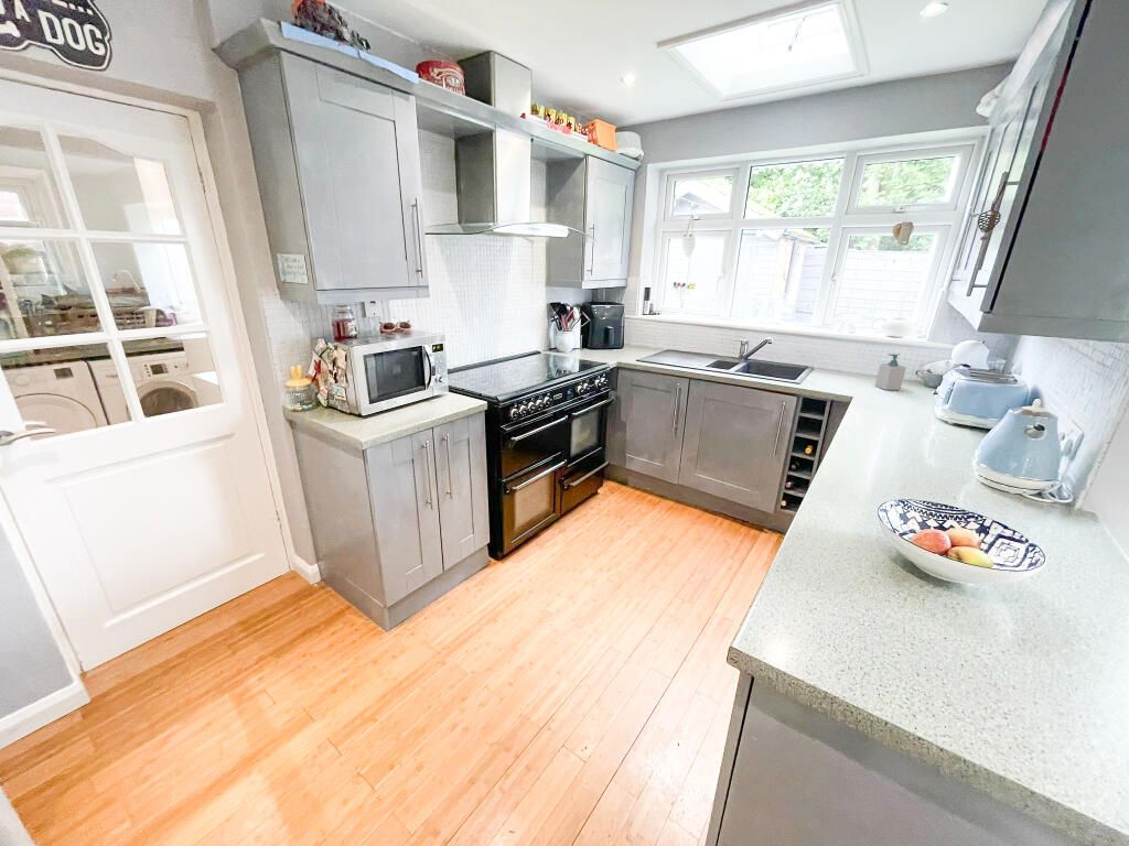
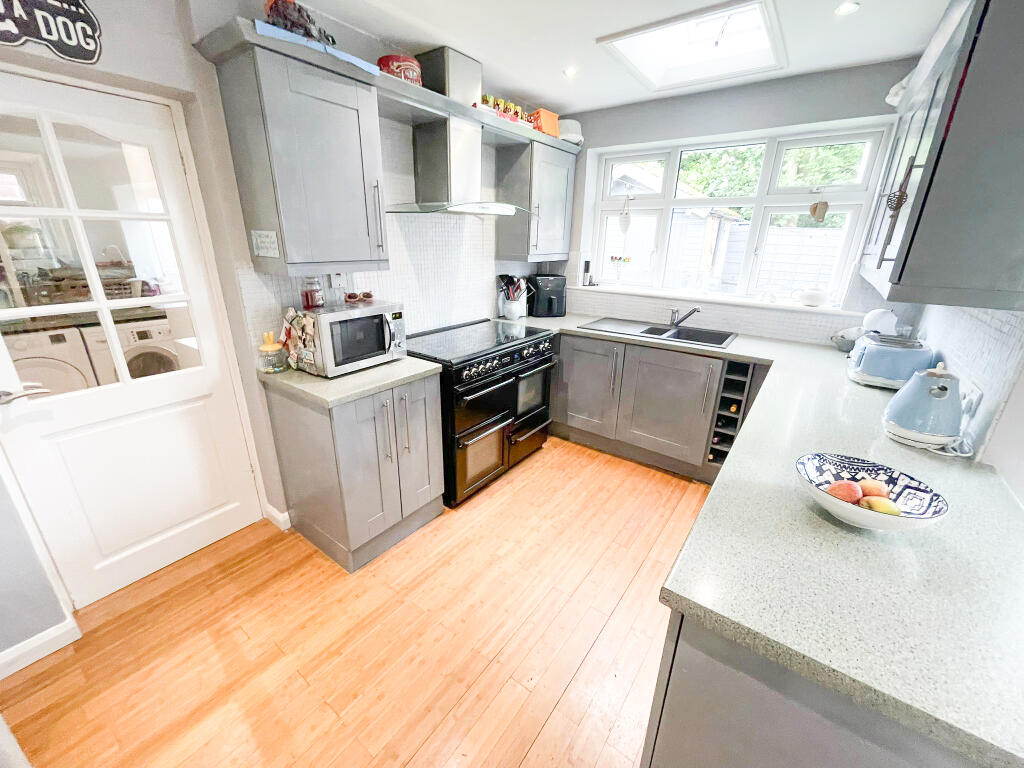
- soap bottle [874,352,907,391]
